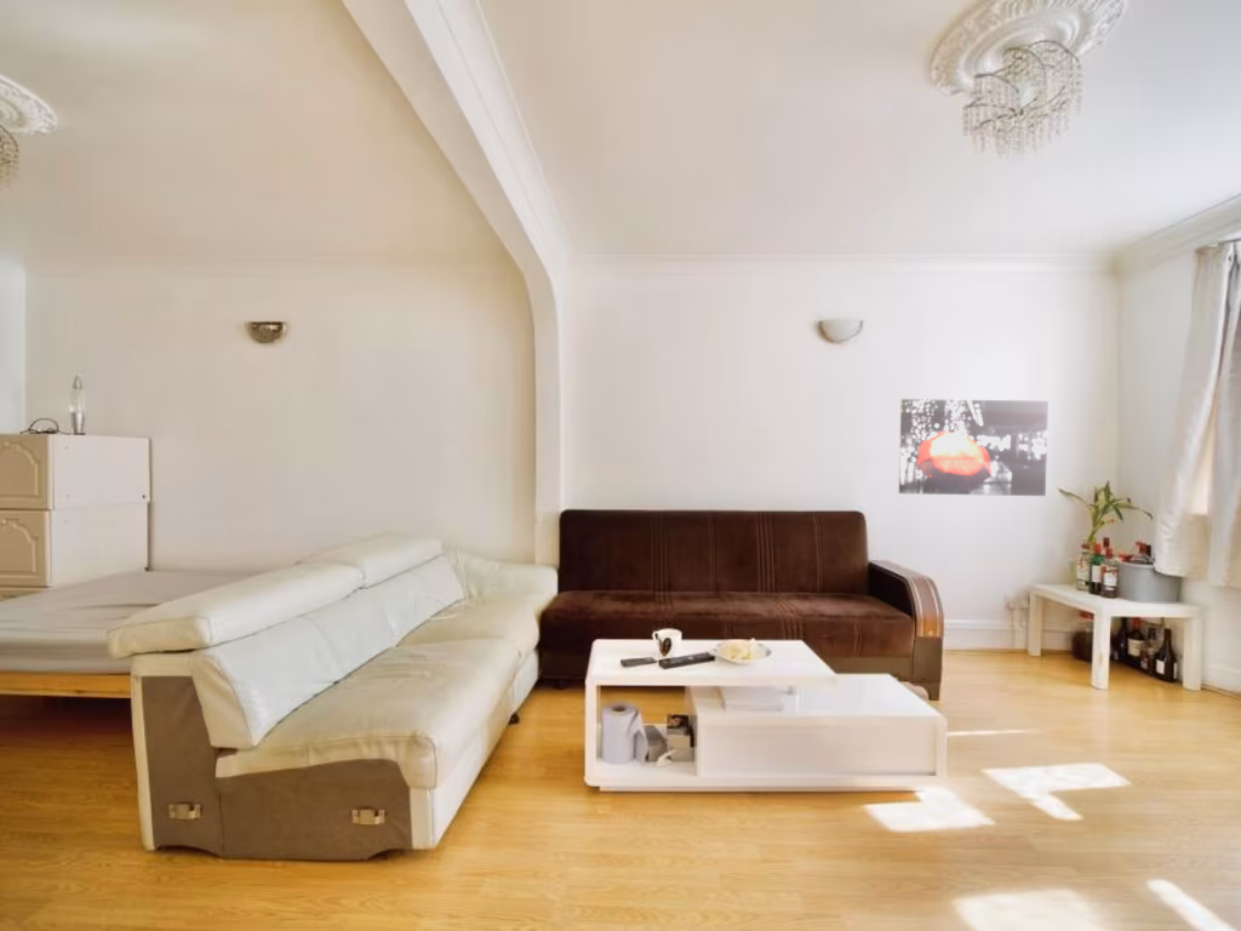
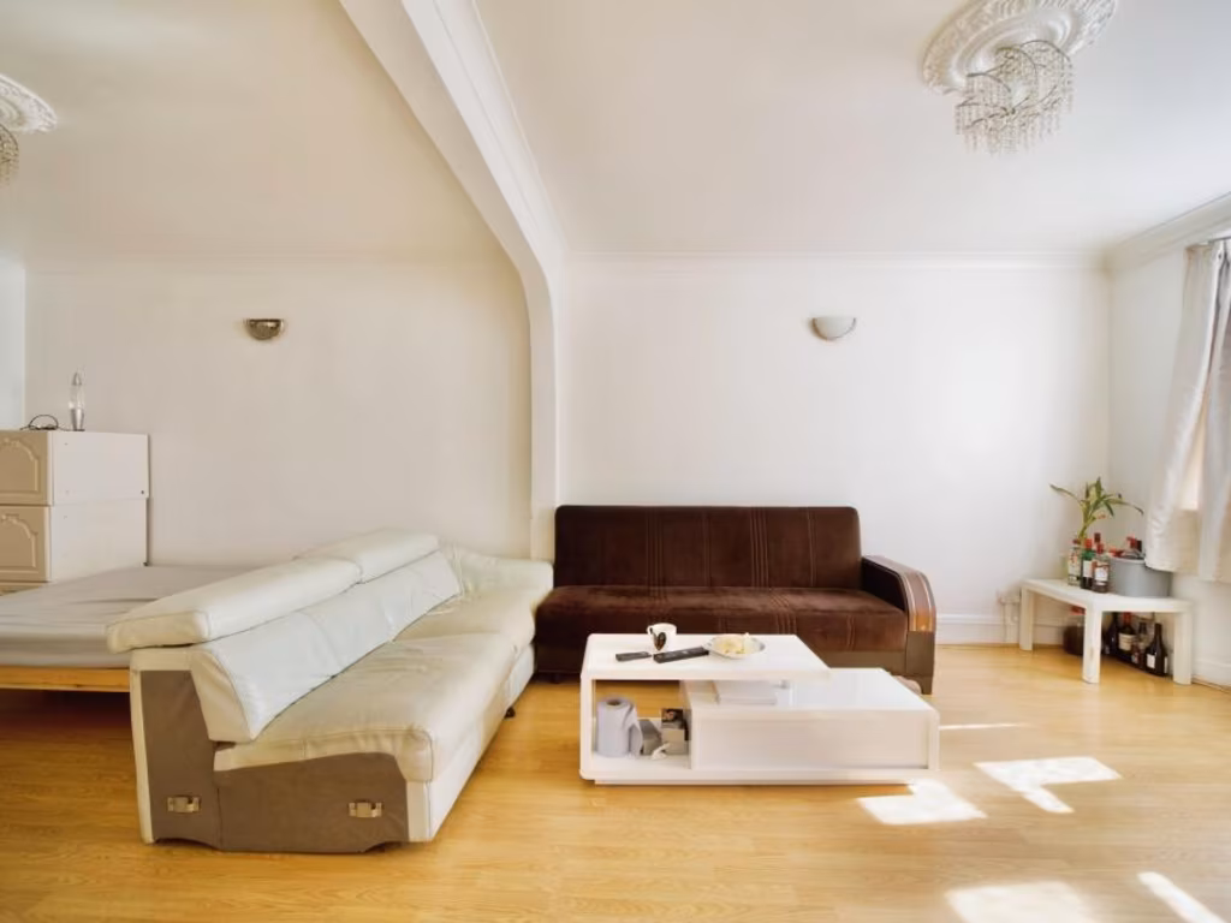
- wall art [898,398,1050,497]
